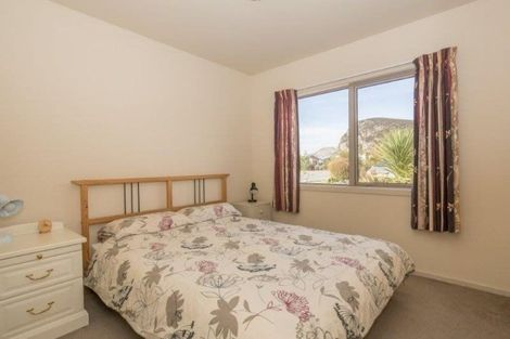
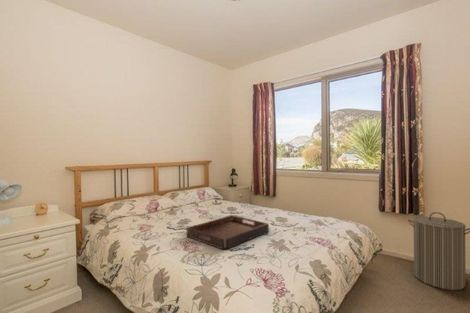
+ laundry hamper [407,211,470,291]
+ serving tray [185,214,270,250]
